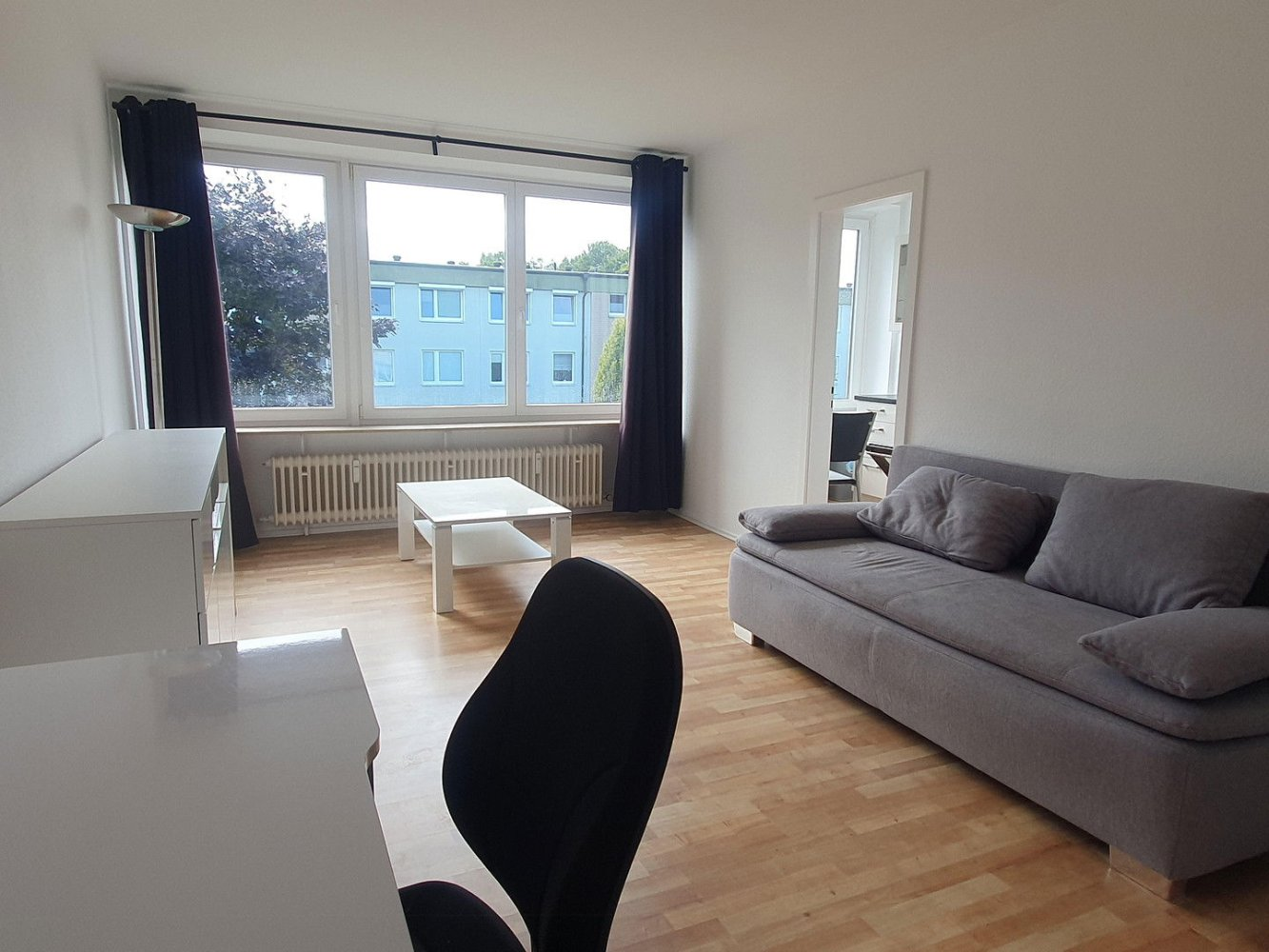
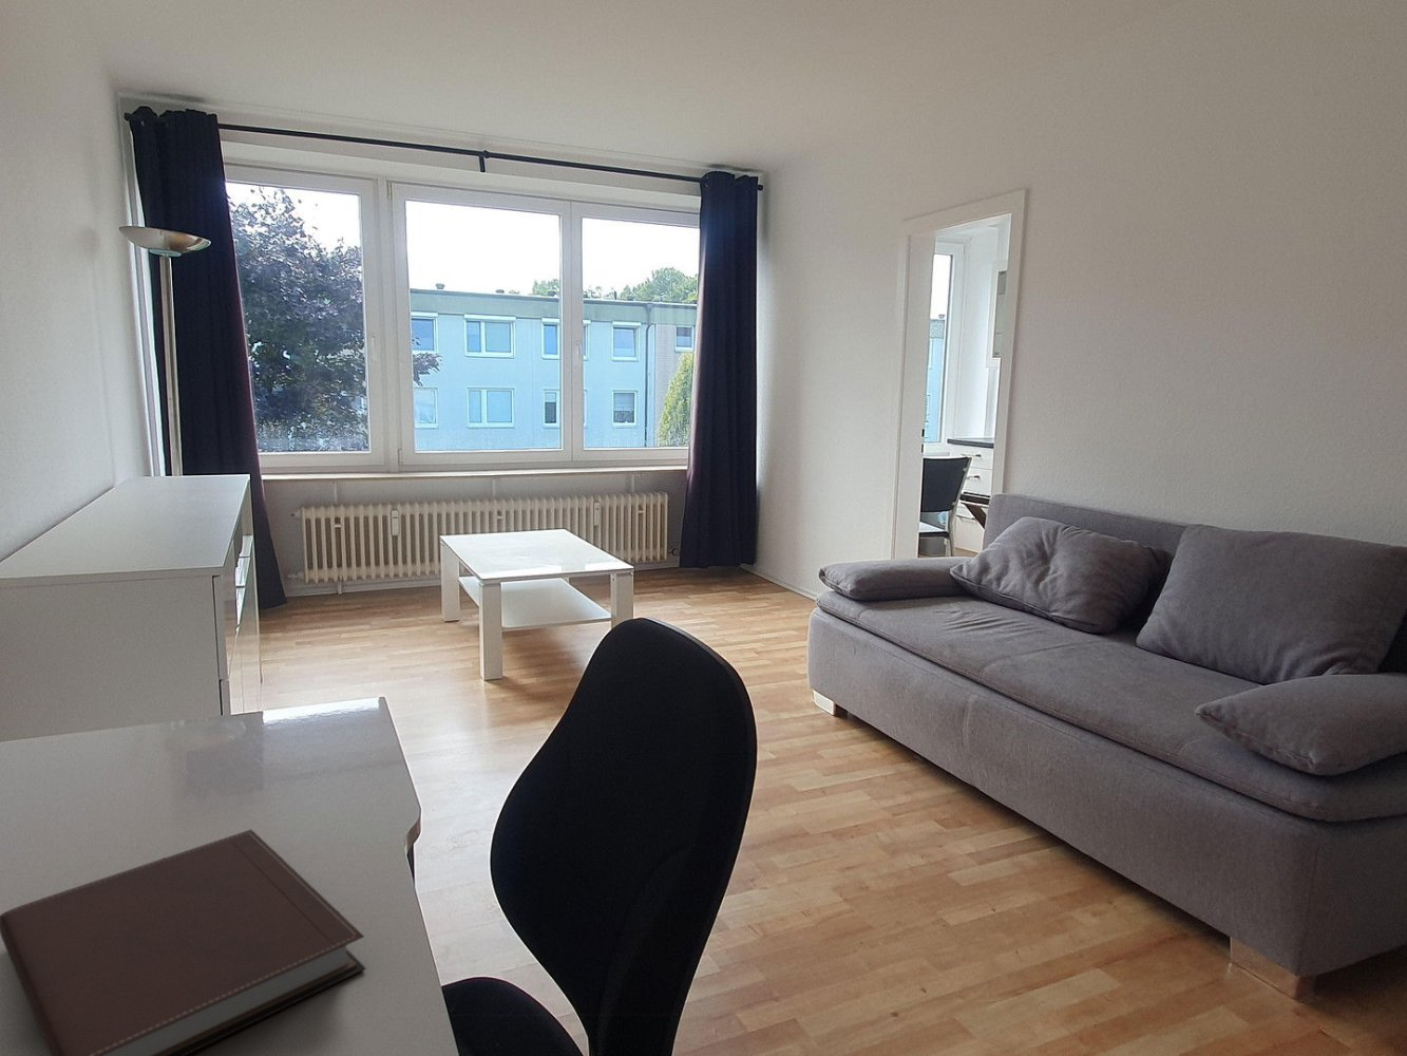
+ notebook [0,829,366,1056]
